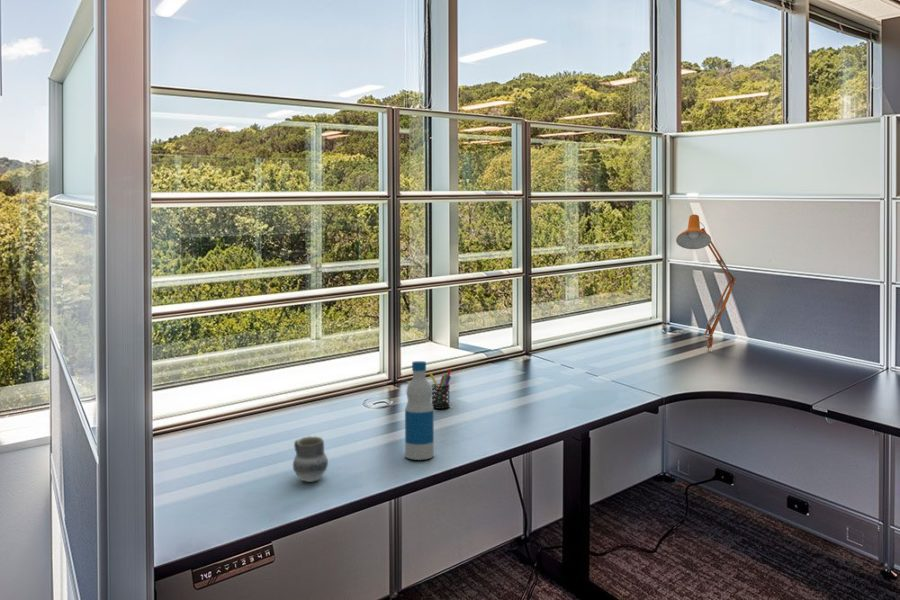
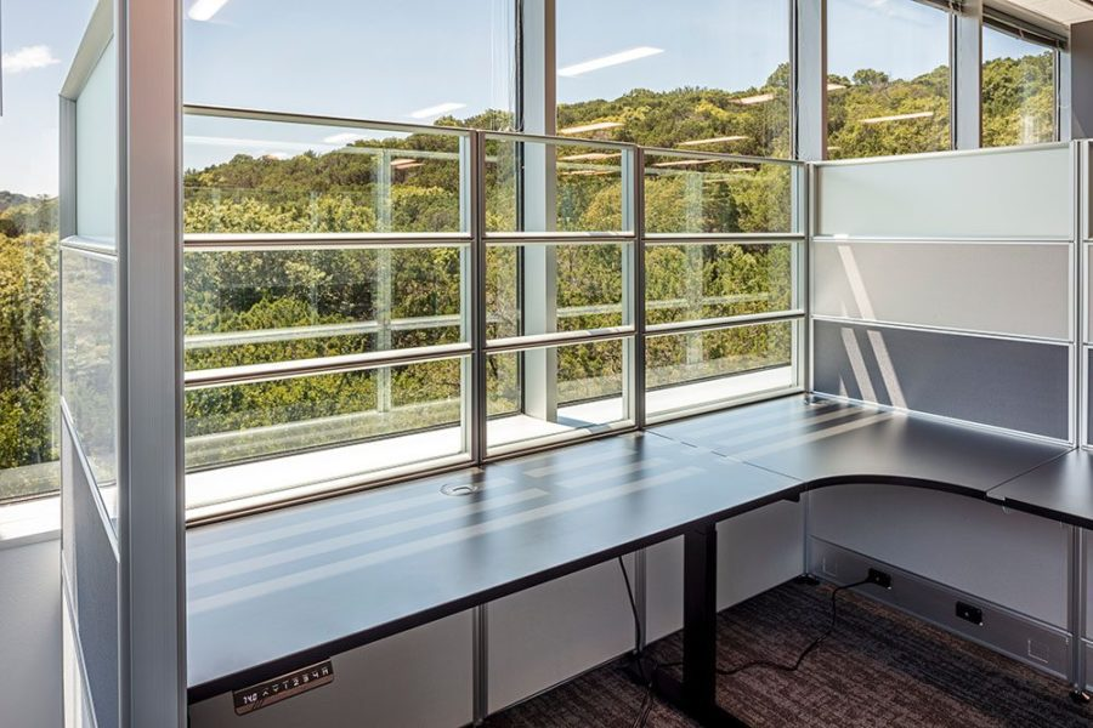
- cup [292,435,329,483]
- desk lamp [675,214,737,353]
- pen holder [428,368,452,410]
- bottle [404,360,435,461]
